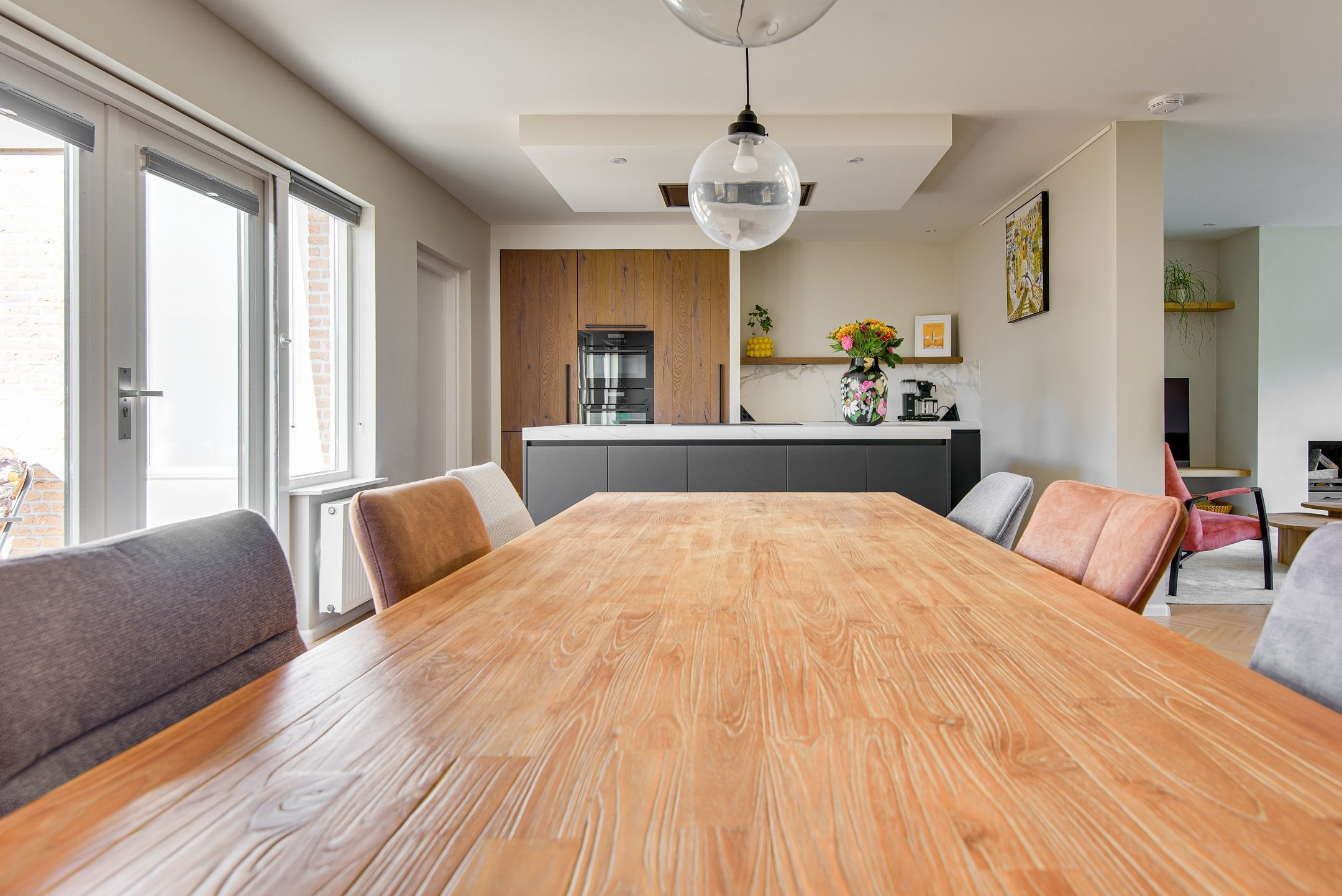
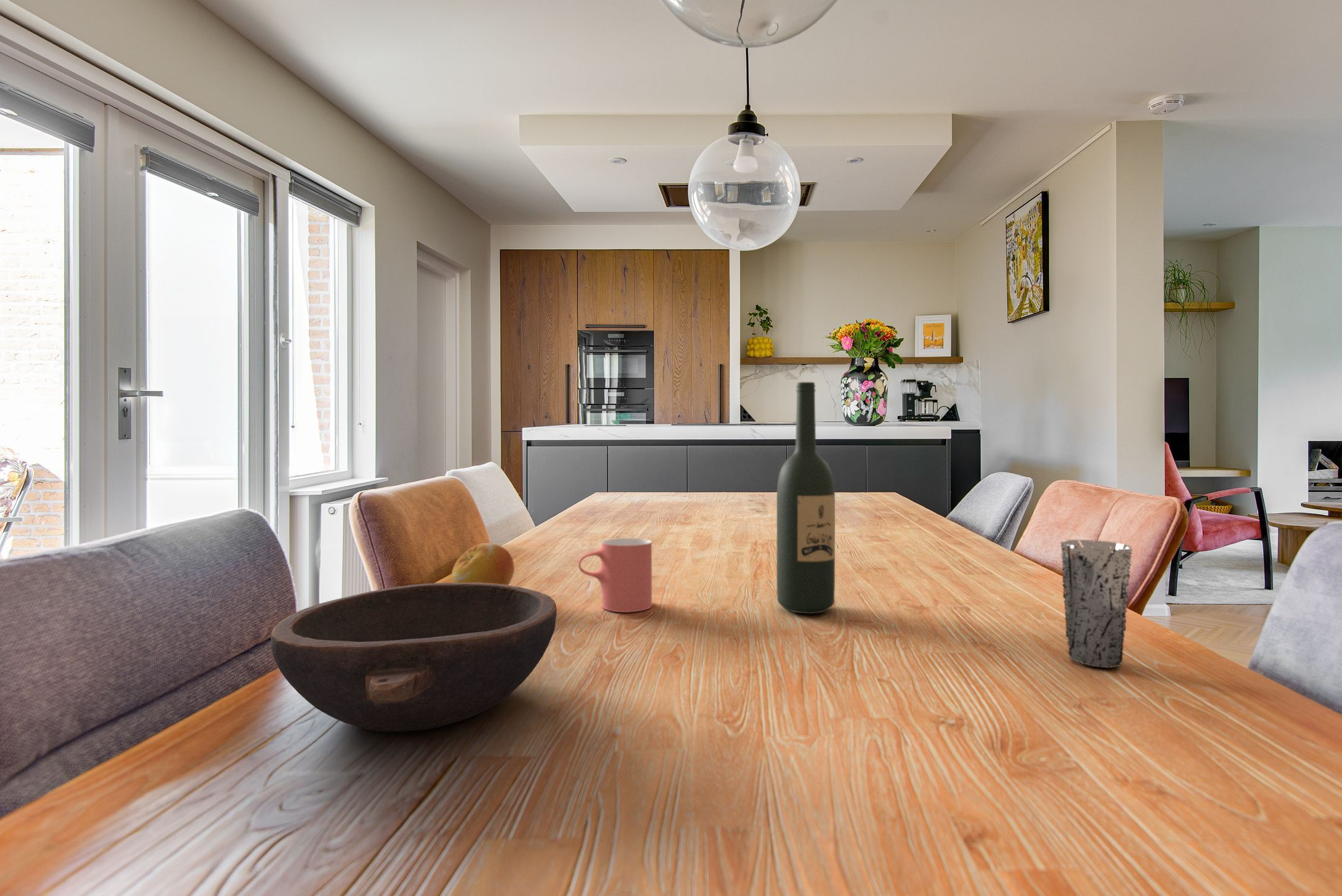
+ cup [578,537,652,613]
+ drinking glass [1060,539,1133,669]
+ fruit [450,542,515,585]
+ bowl [270,582,557,733]
+ wine bottle [776,382,836,615]
